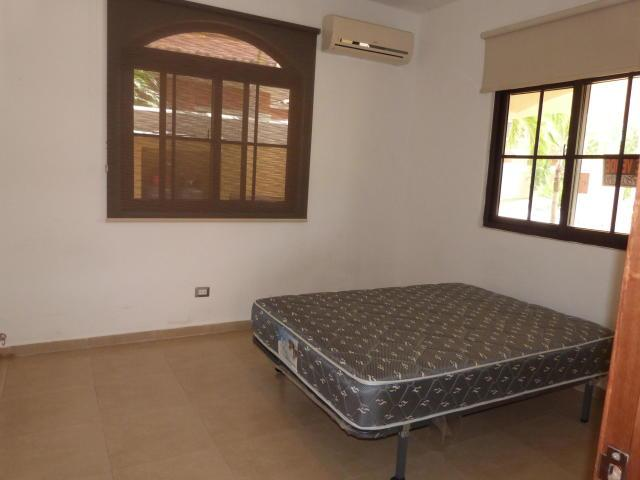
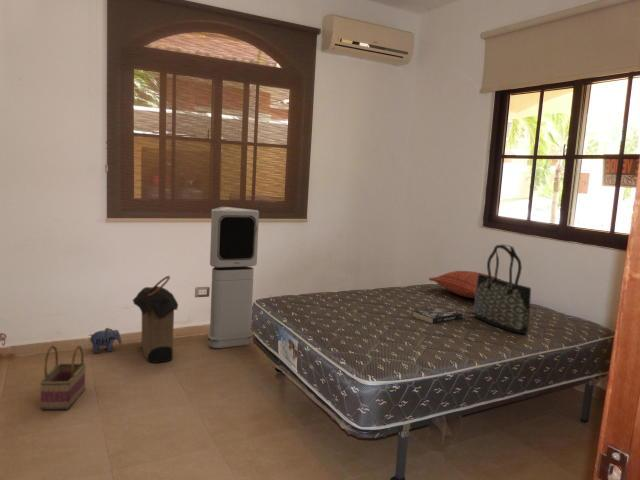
+ plush toy [87,327,123,355]
+ book [412,306,464,325]
+ pillow [428,270,502,299]
+ basket [39,345,87,411]
+ air purifier [206,206,260,349]
+ laundry hamper [132,275,179,364]
+ tote bag [473,244,532,335]
